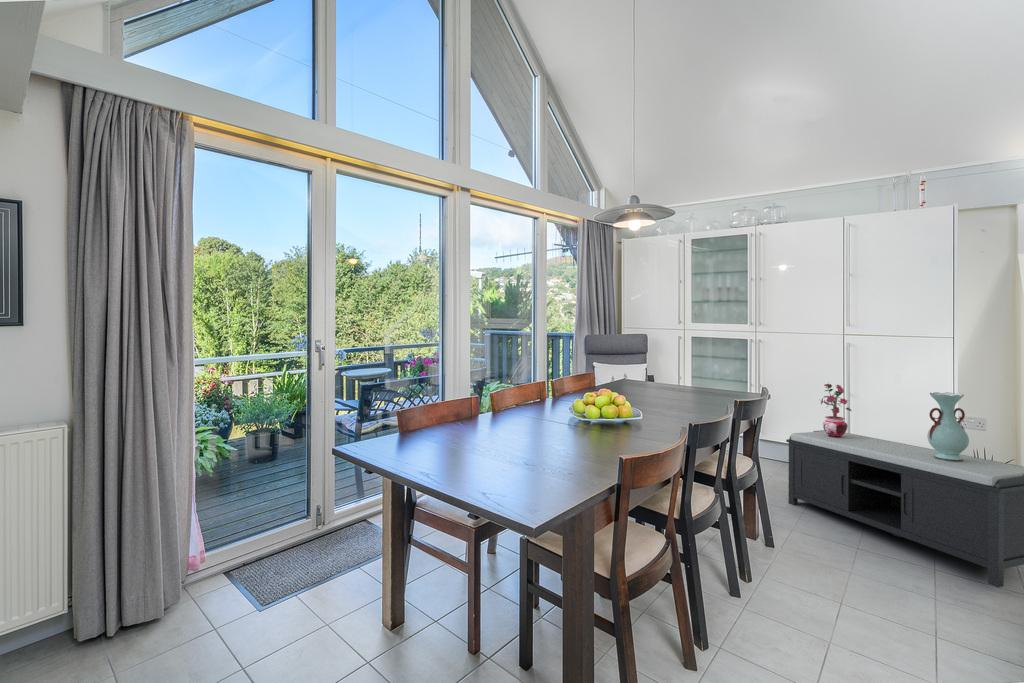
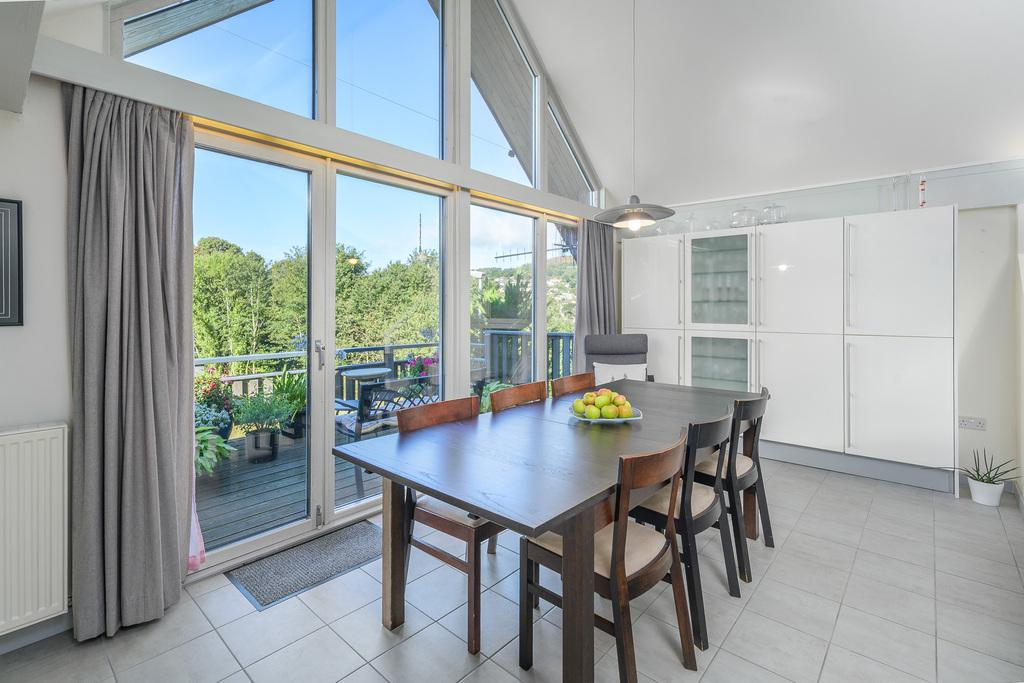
- decorative vase [926,391,970,462]
- bench [785,429,1024,588]
- potted plant [818,381,852,438]
